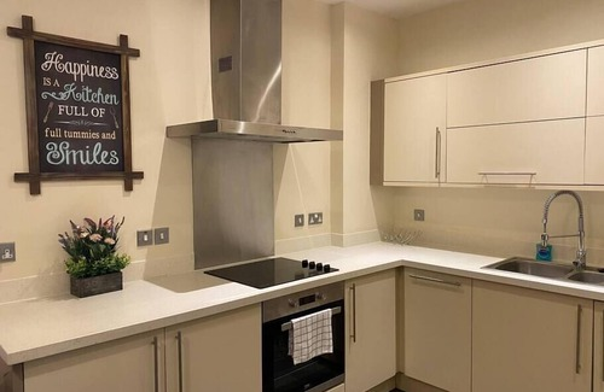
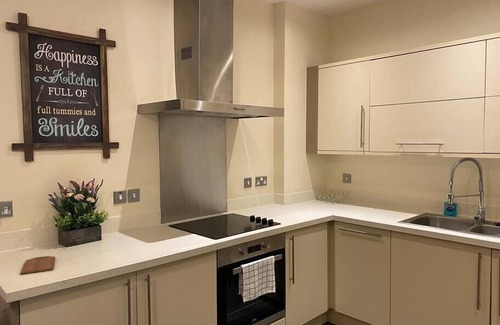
+ cutting board [20,255,56,275]
